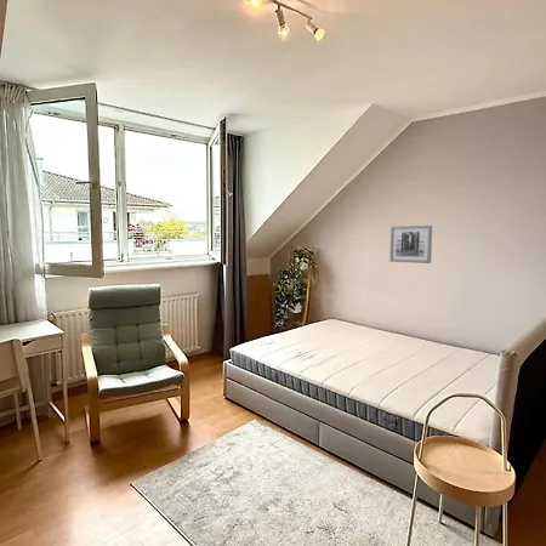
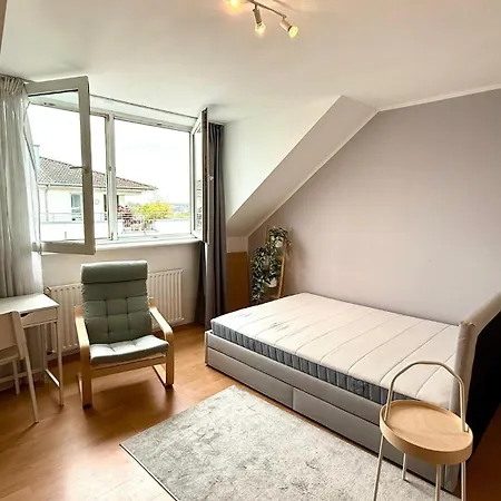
- wall art [388,224,433,265]
